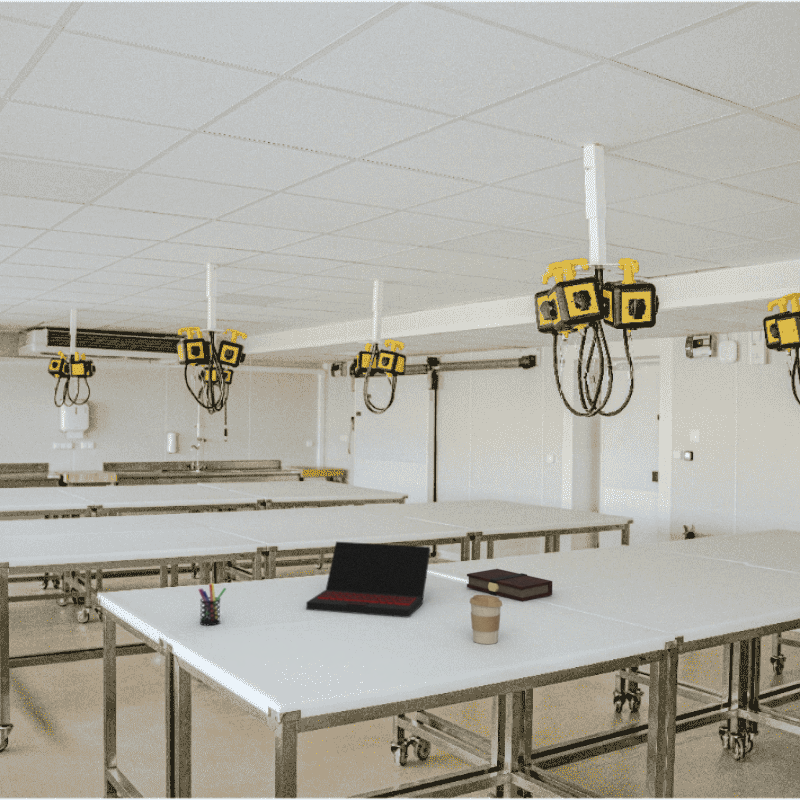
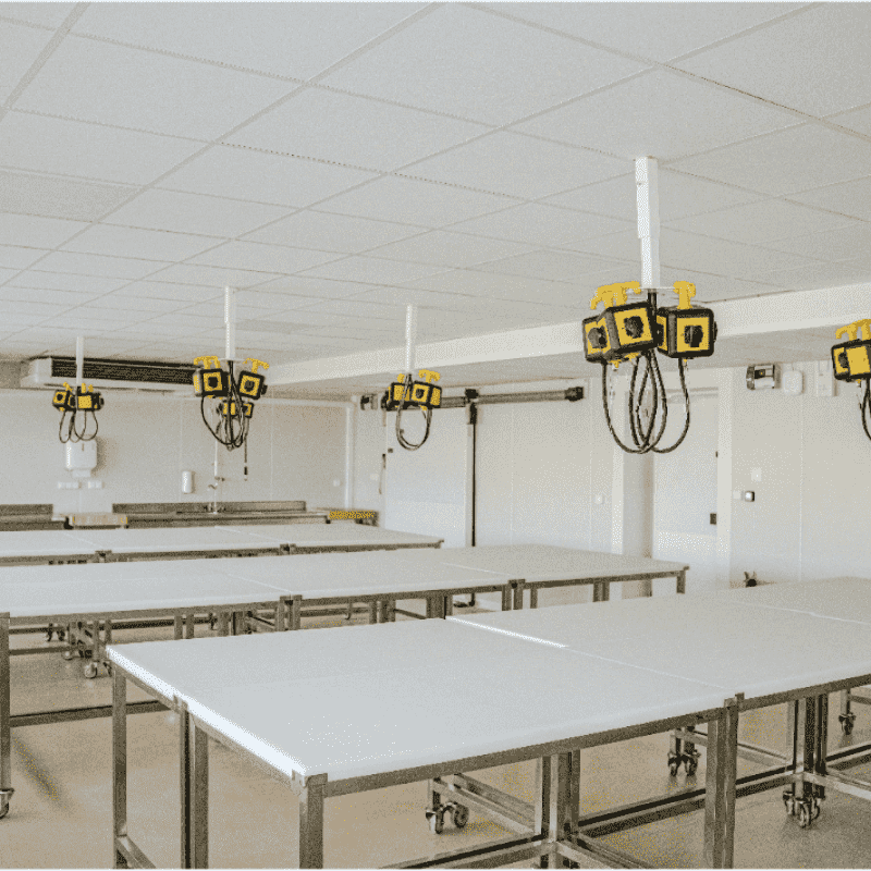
- book [466,568,553,602]
- pen holder [198,582,227,626]
- laptop [305,541,431,619]
- coffee cup [469,594,503,645]
